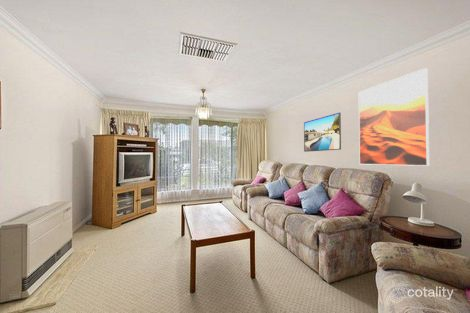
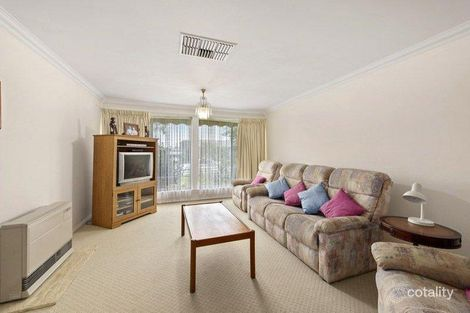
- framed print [358,67,430,167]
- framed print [303,112,342,153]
